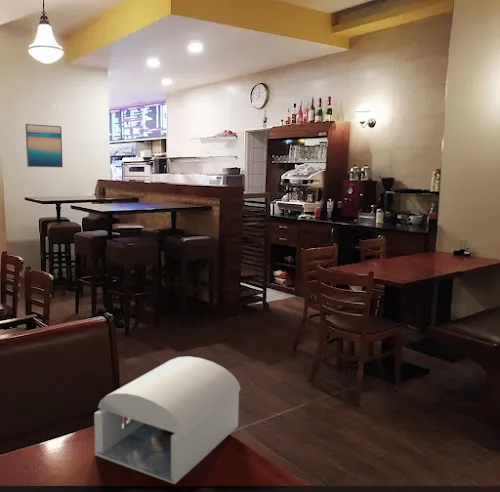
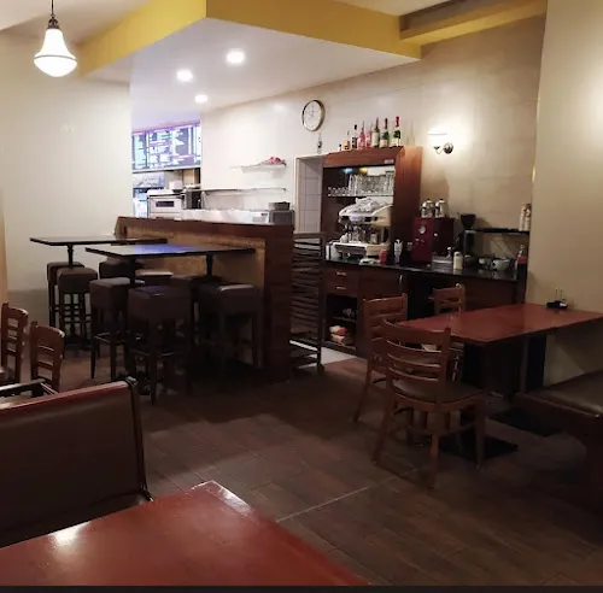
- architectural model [93,356,242,485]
- wall art [25,123,64,168]
